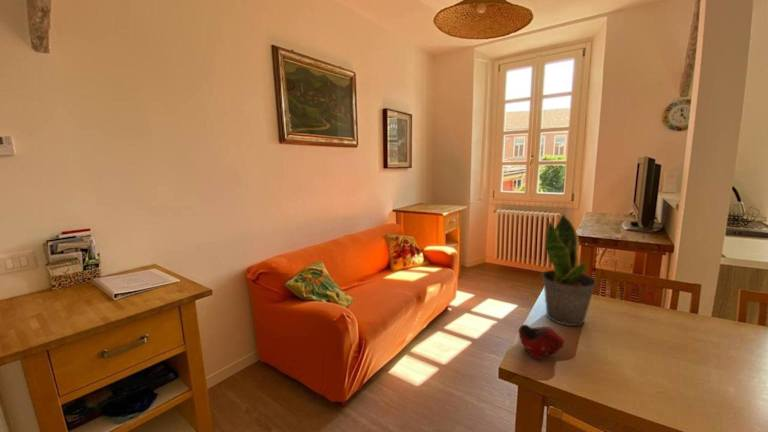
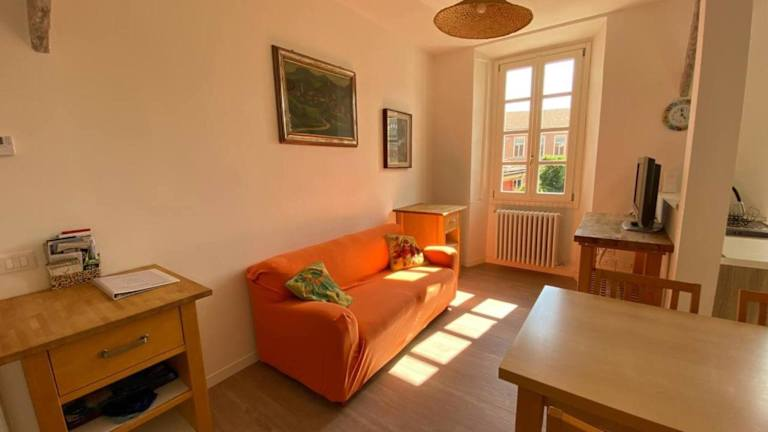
- potted plant [541,213,598,327]
- fruit [518,324,565,360]
